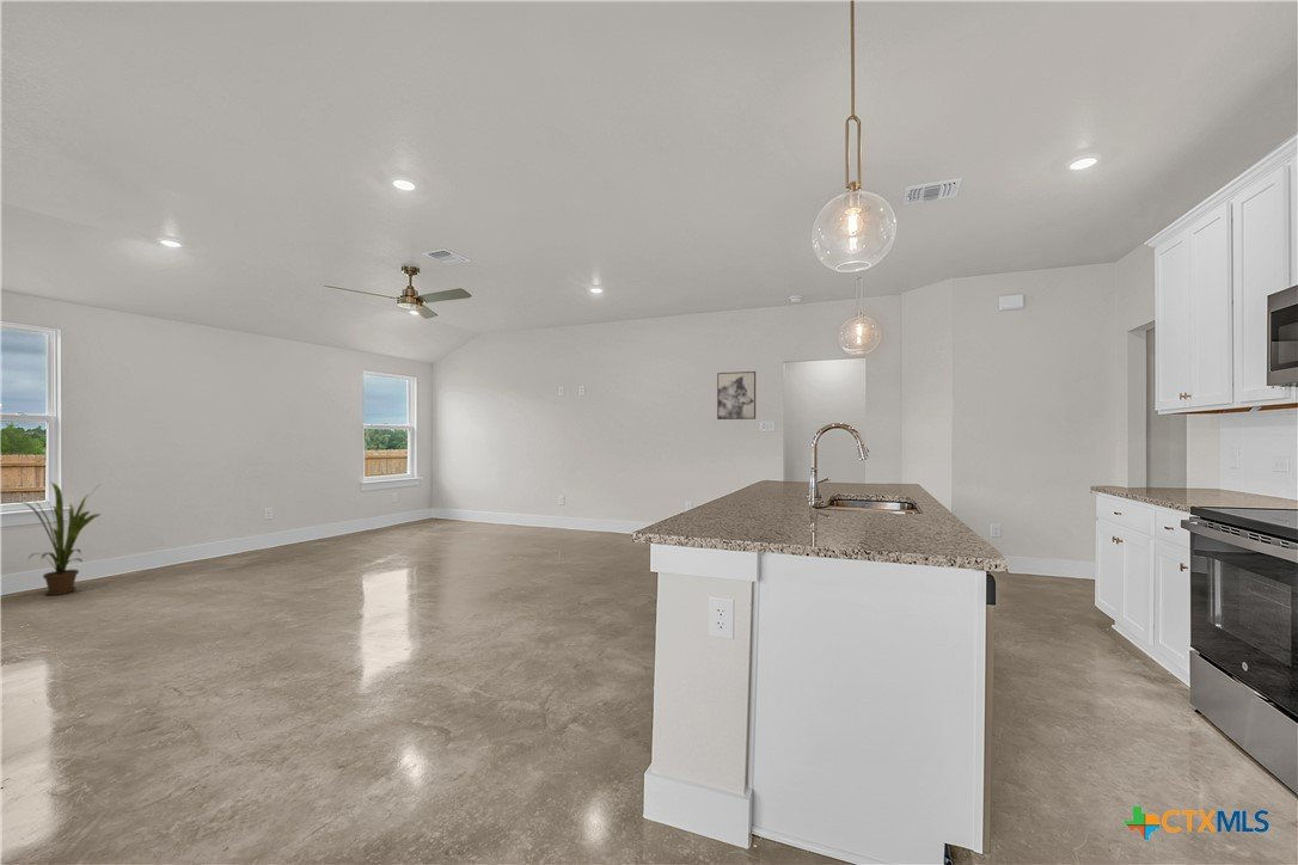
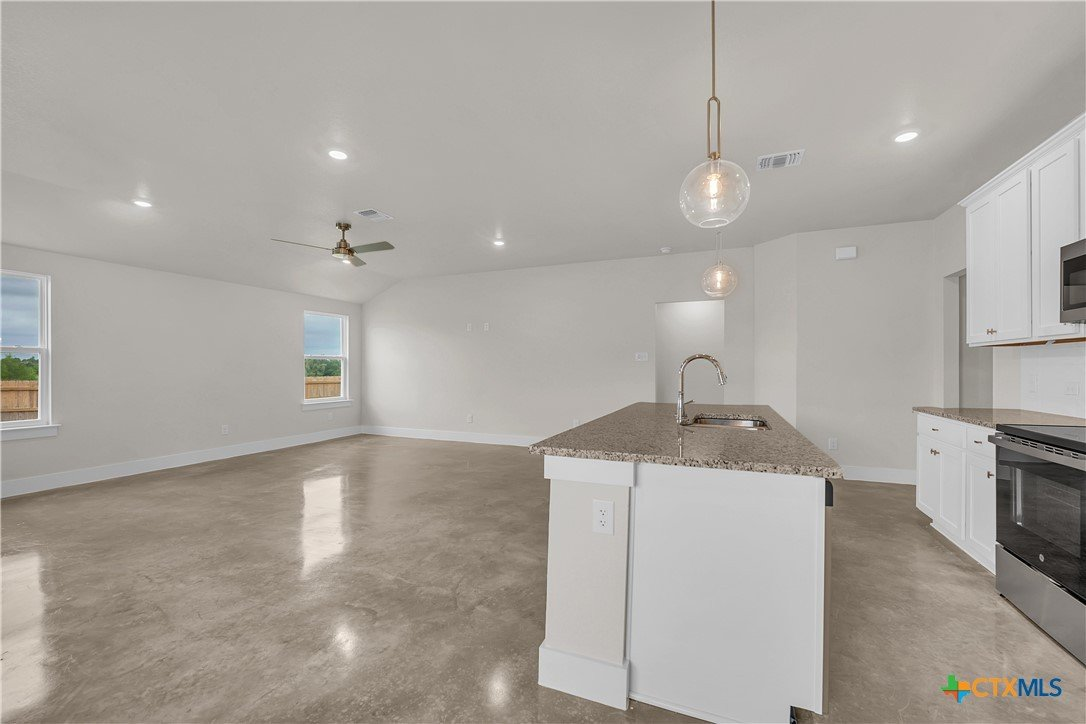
- house plant [17,481,103,596]
- wall art [716,370,757,421]
